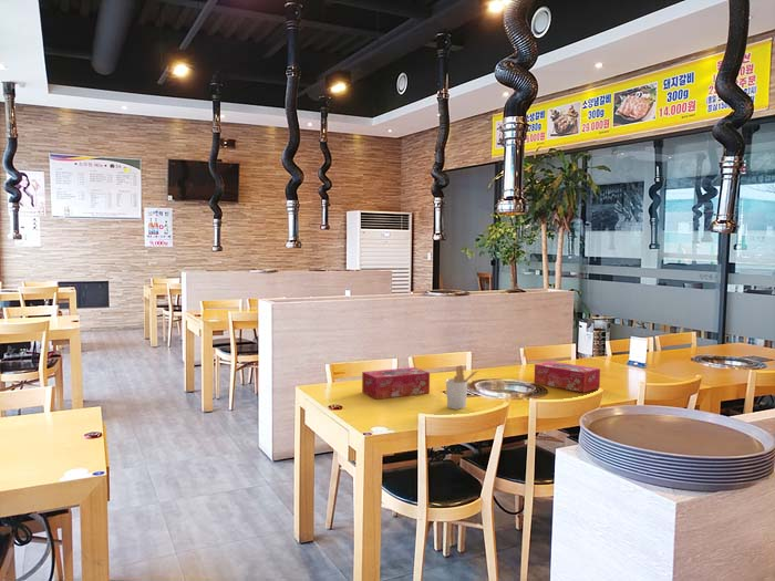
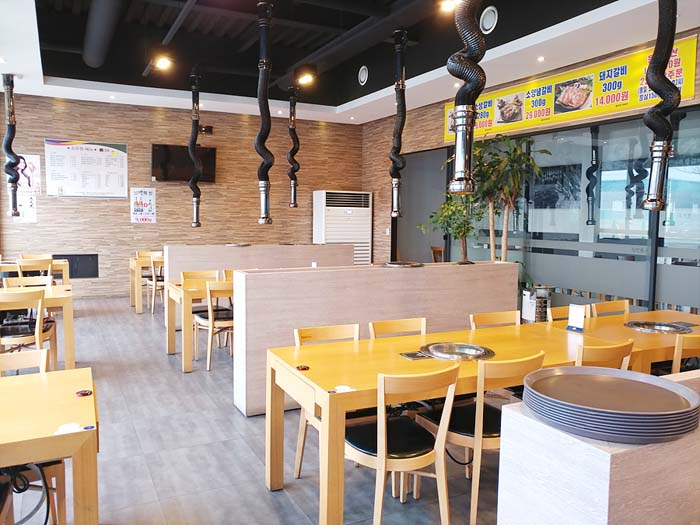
- tissue box [534,361,601,394]
- tissue box [361,366,431,400]
- utensil holder [445,364,480,411]
